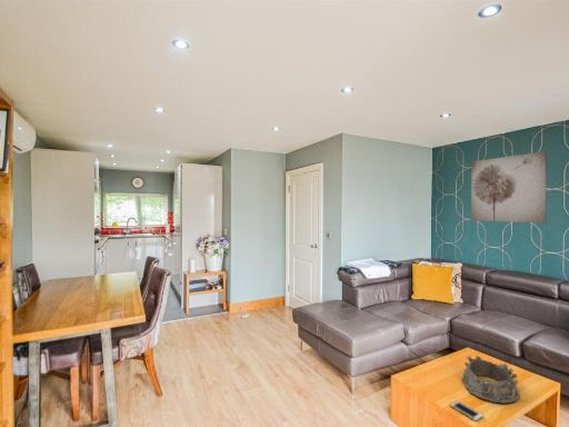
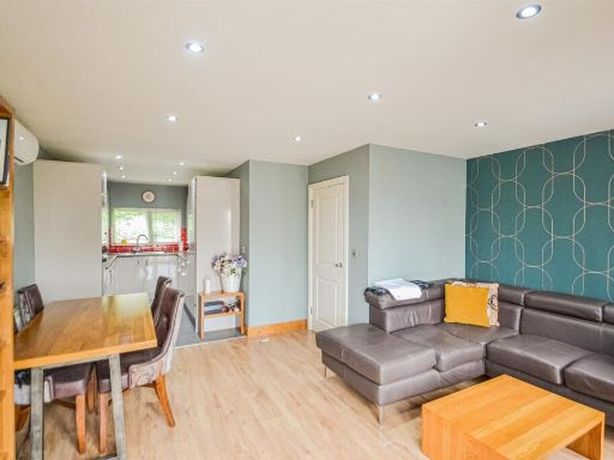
- cell phone [449,399,485,423]
- wall art [470,150,548,224]
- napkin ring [461,355,521,405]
